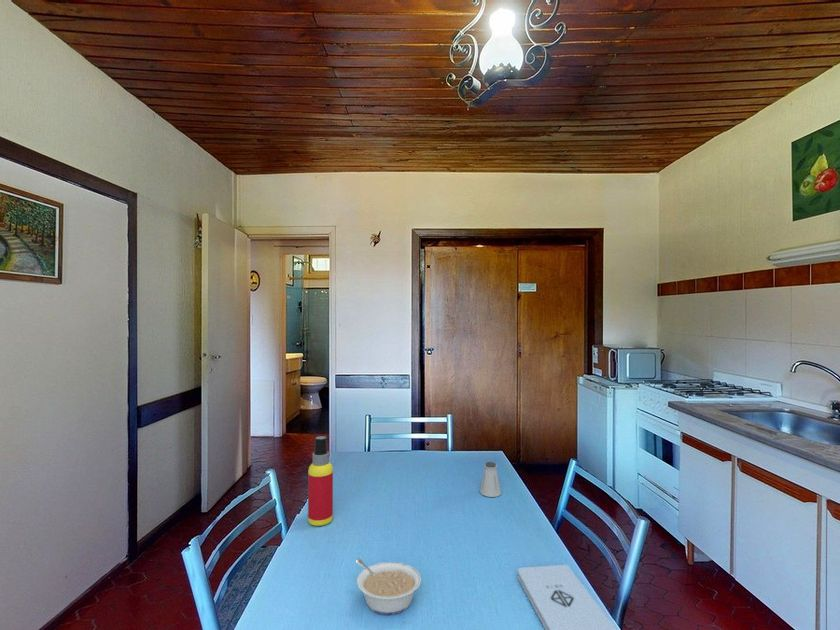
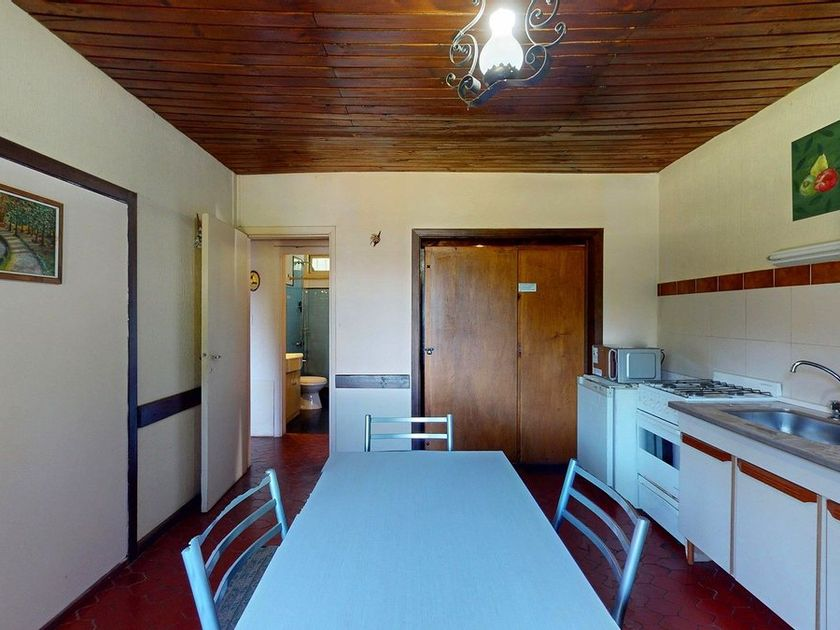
- legume [355,557,422,616]
- saltshaker [479,461,502,498]
- notepad [517,564,618,630]
- spray bottle [307,435,334,527]
